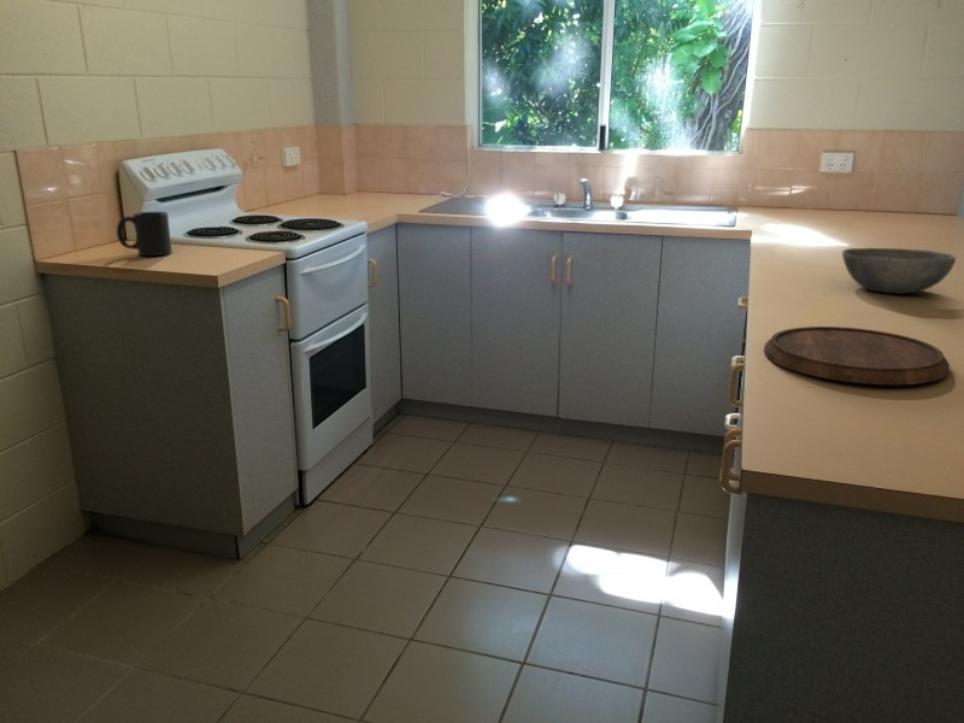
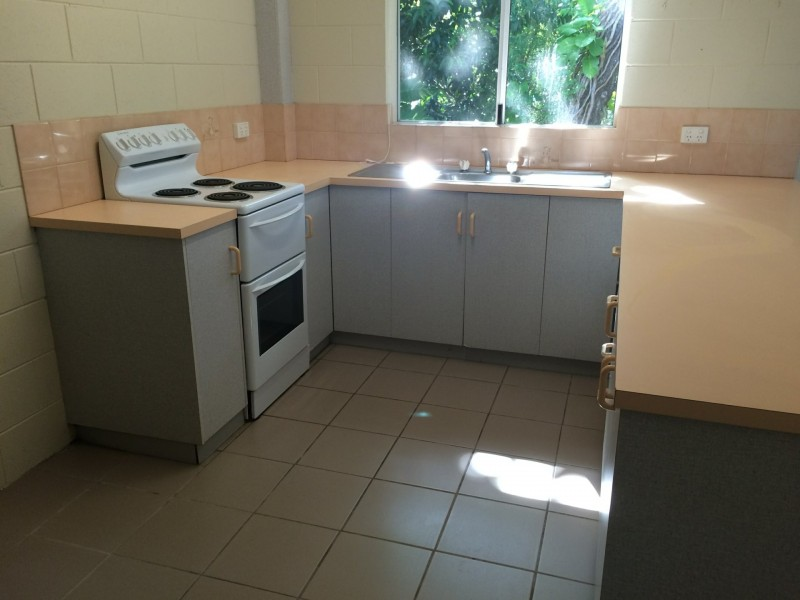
- cutting board [763,325,951,386]
- bowl [841,247,957,295]
- mug [116,211,174,257]
